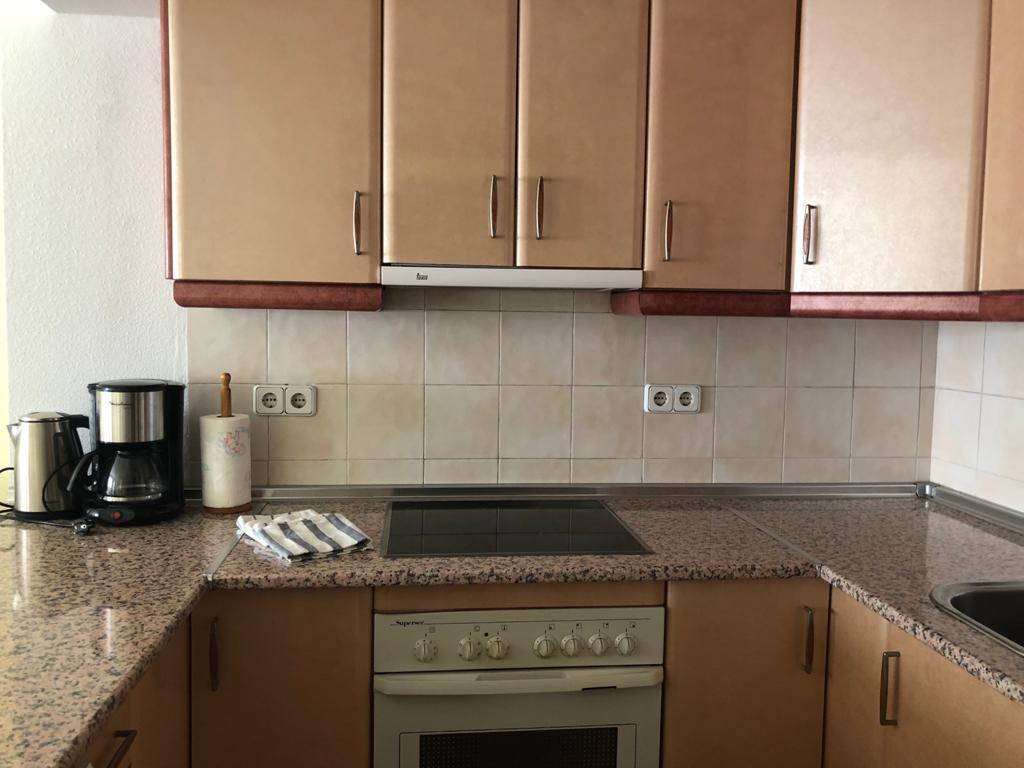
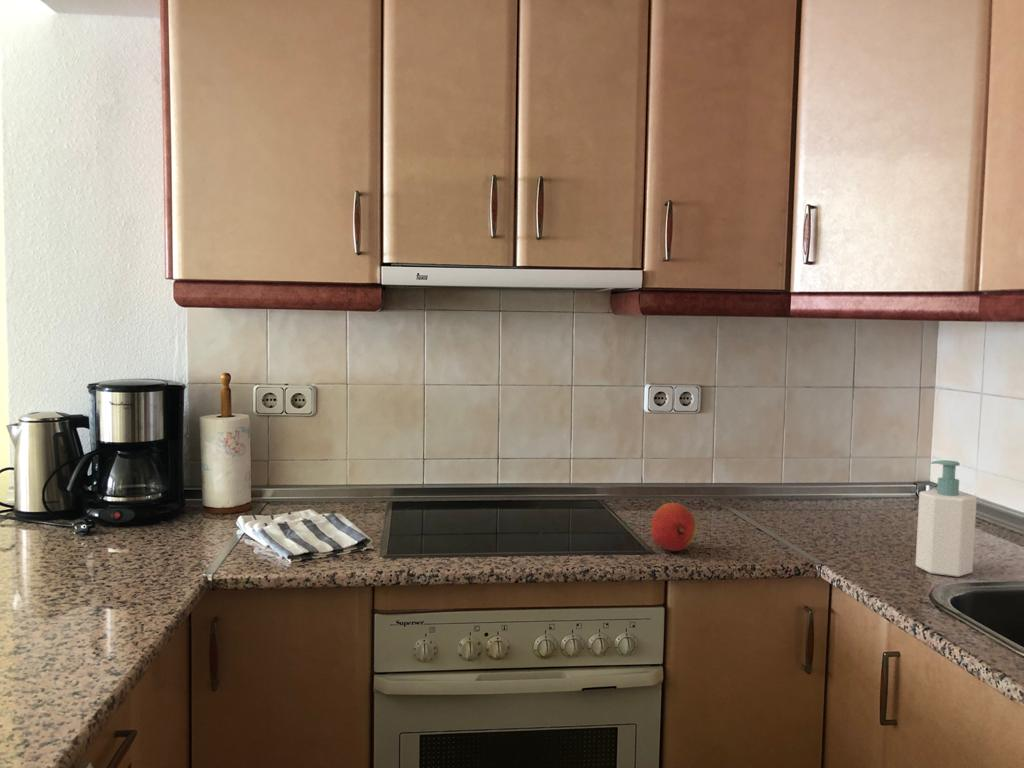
+ soap bottle [915,459,978,578]
+ fruit [650,502,697,552]
